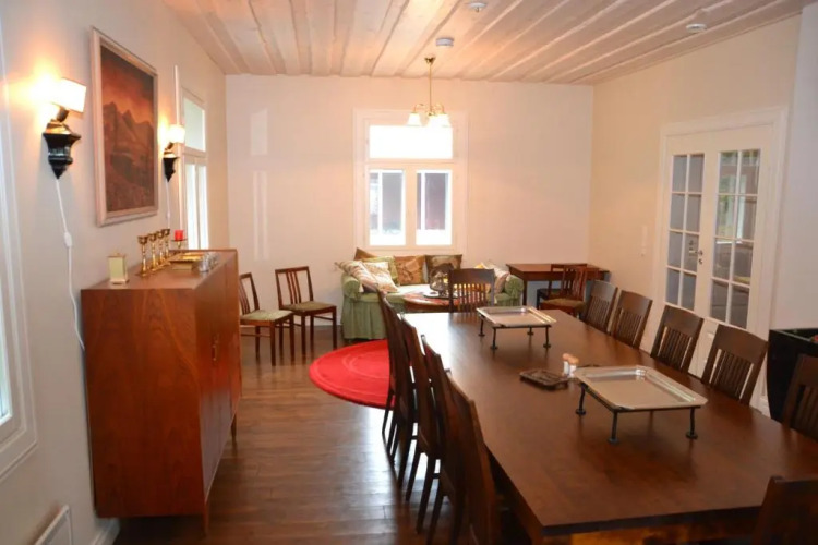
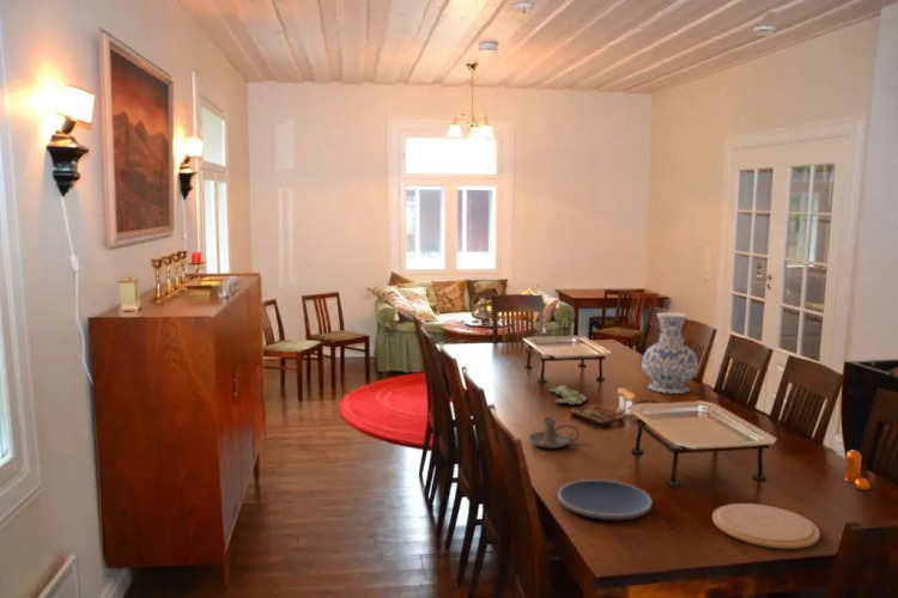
+ plate [557,478,653,520]
+ pepper shaker [843,448,870,492]
+ candle holder [528,416,580,450]
+ vase [641,311,699,395]
+ plate [711,502,821,550]
+ decorative bowl [548,384,588,405]
